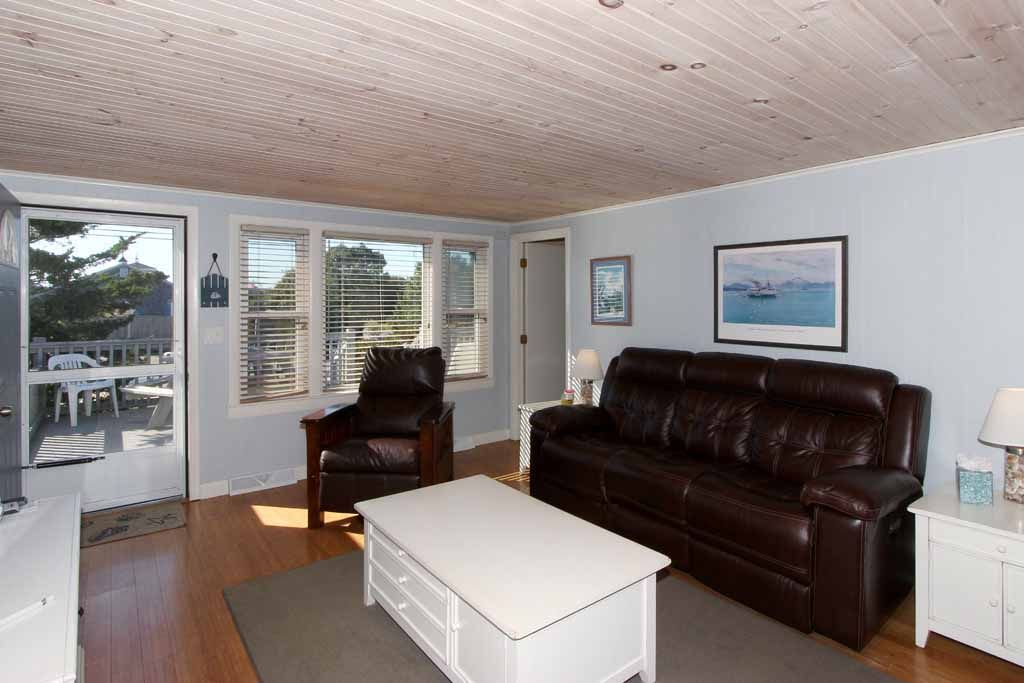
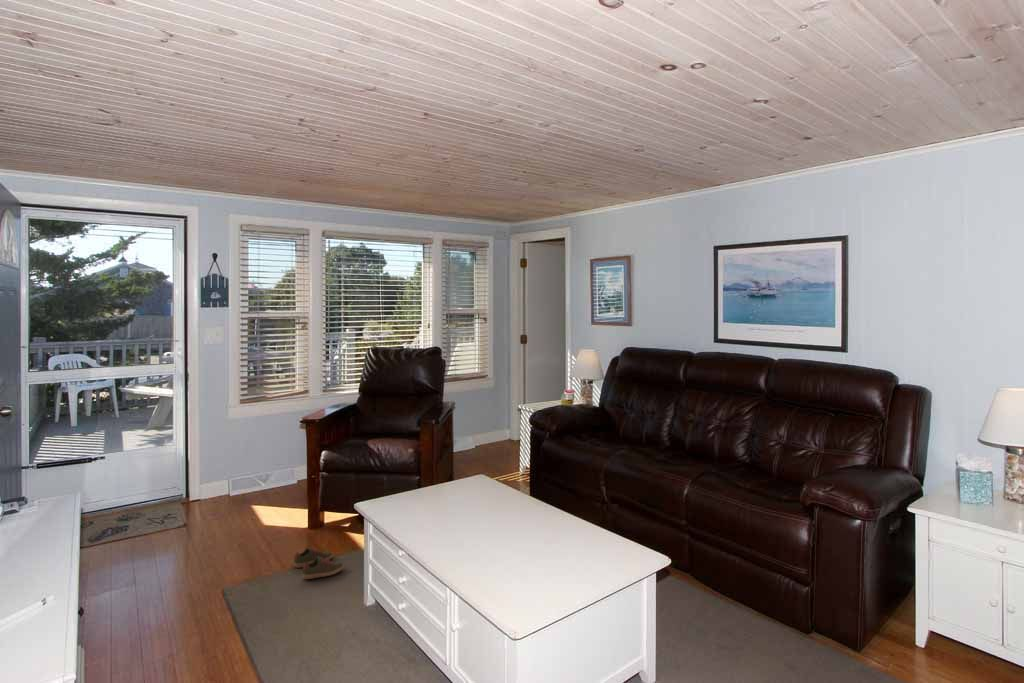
+ shoe [293,546,344,580]
